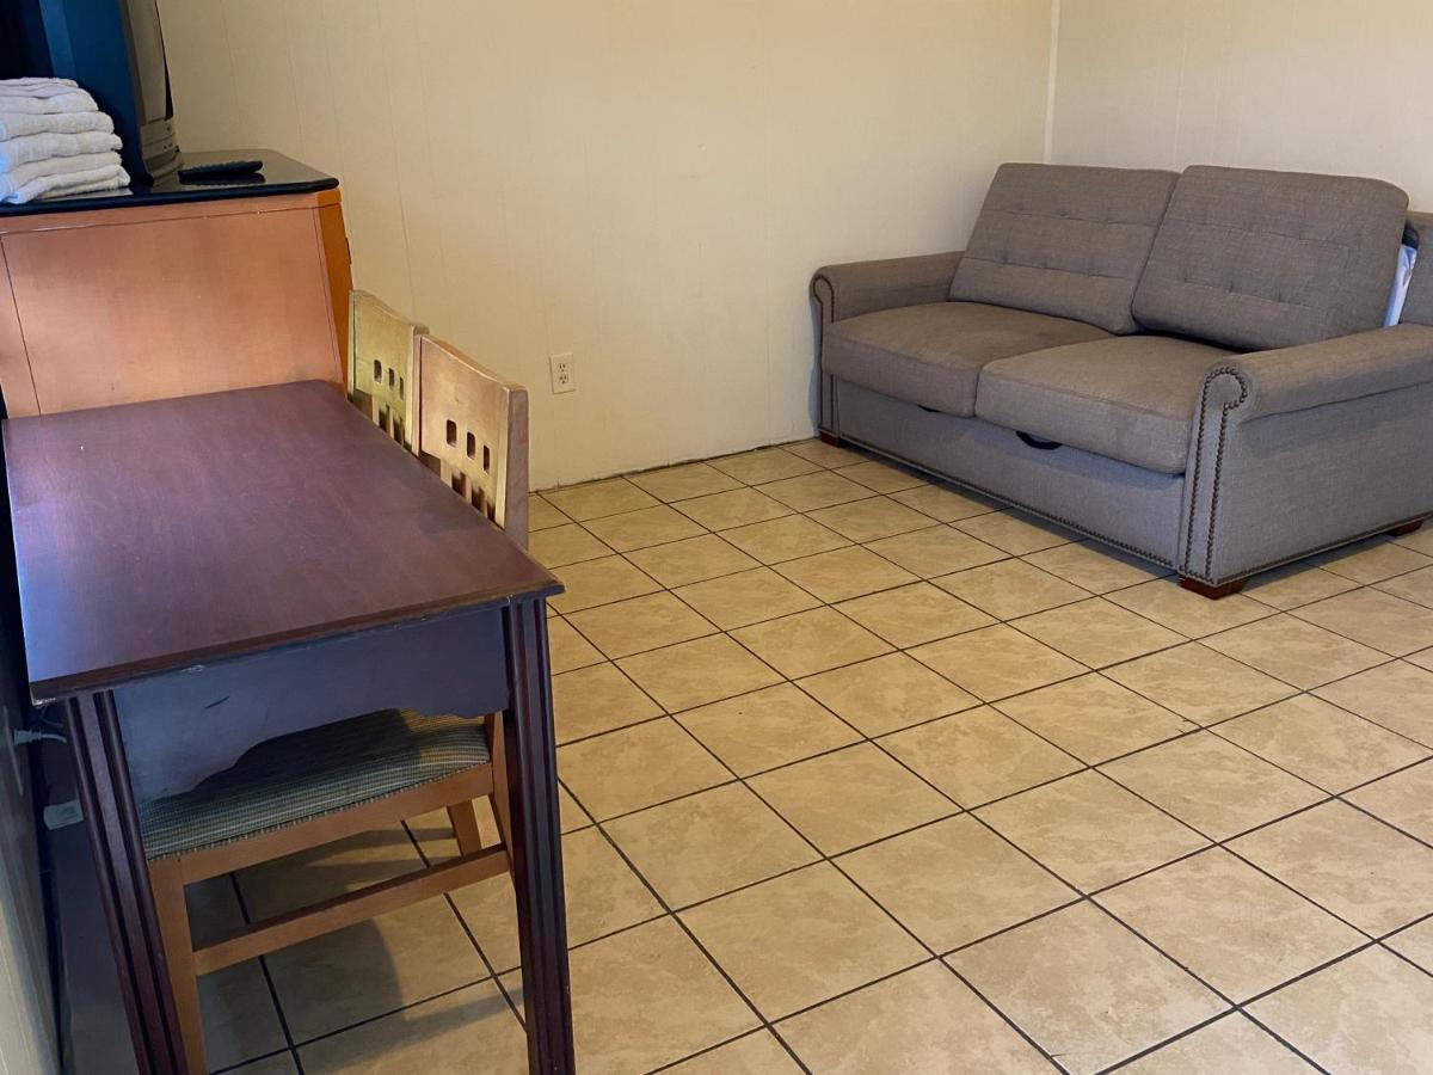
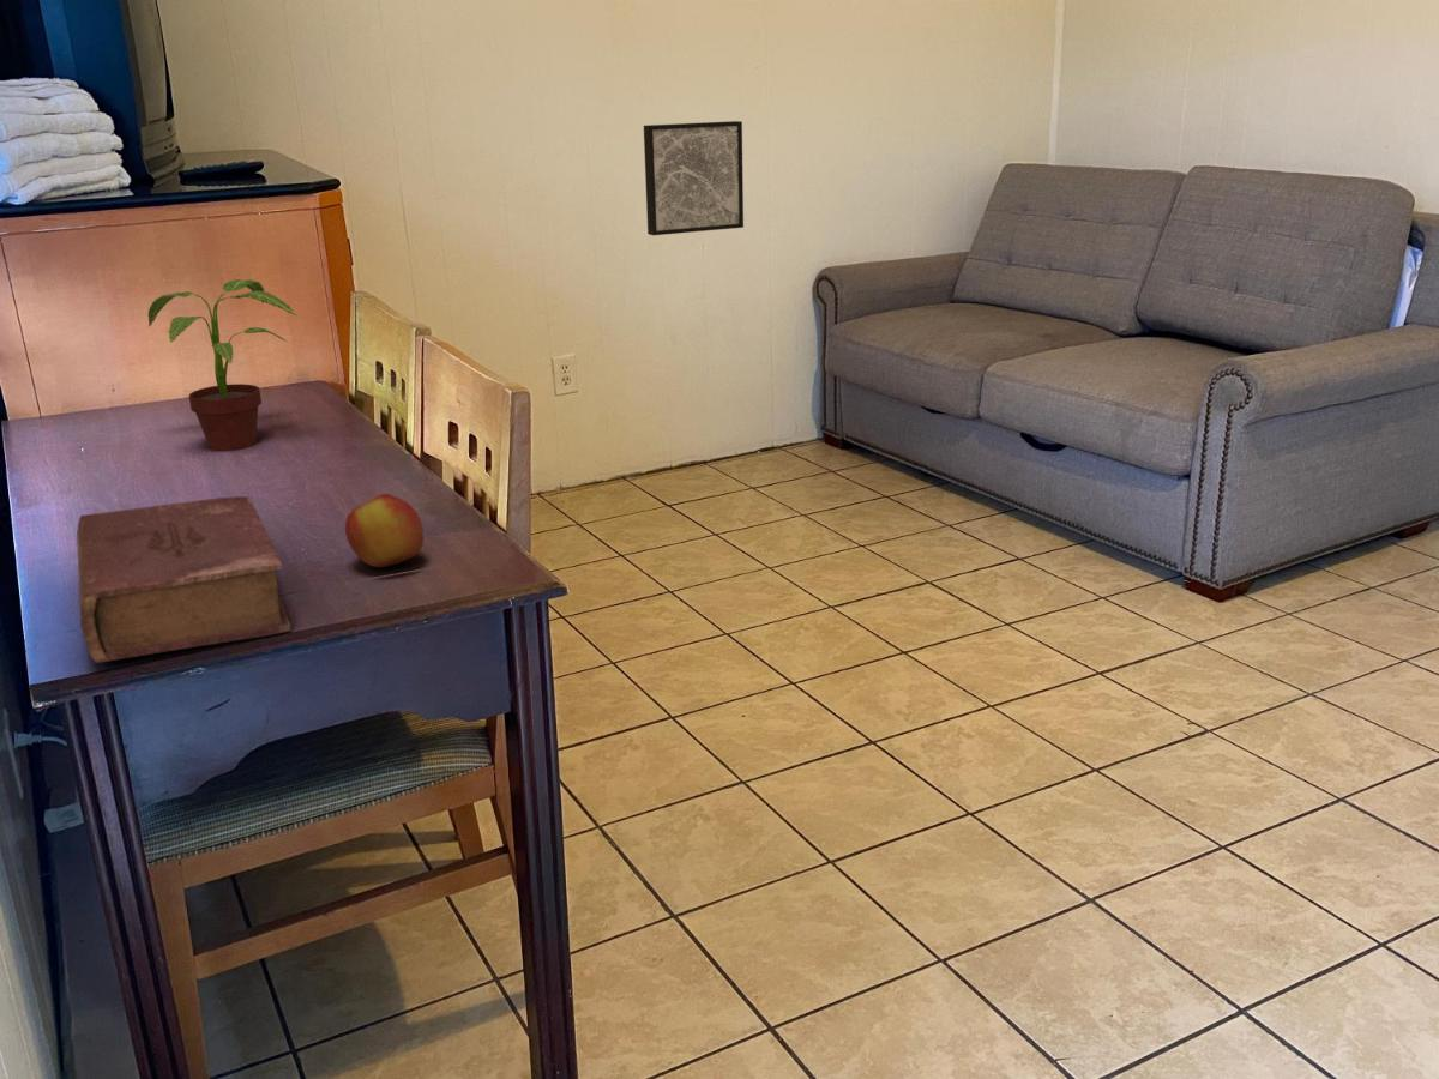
+ book [76,495,291,664]
+ apple [344,493,425,568]
+ potted plant [146,278,299,452]
+ wall art [643,120,745,236]
